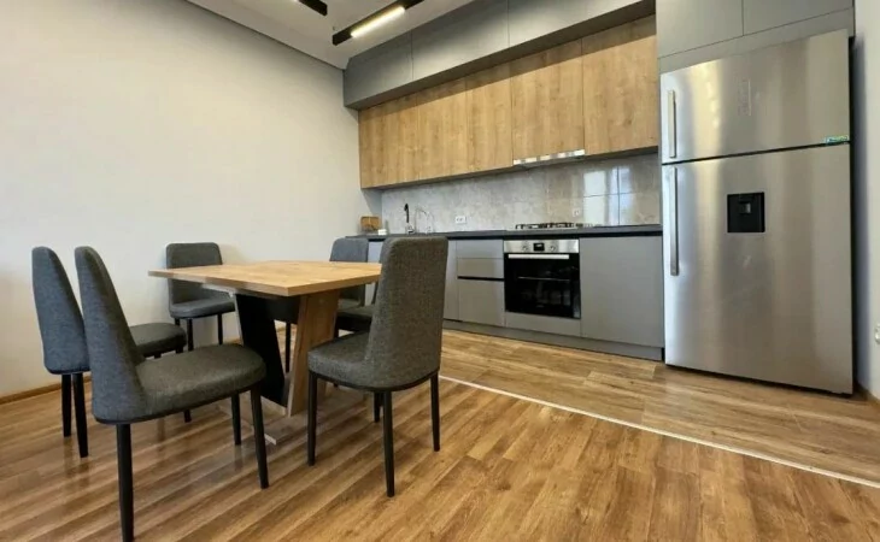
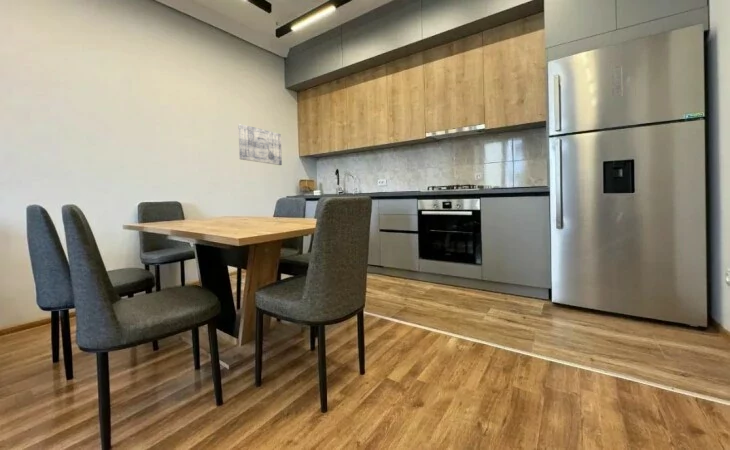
+ wall art [237,123,283,166]
